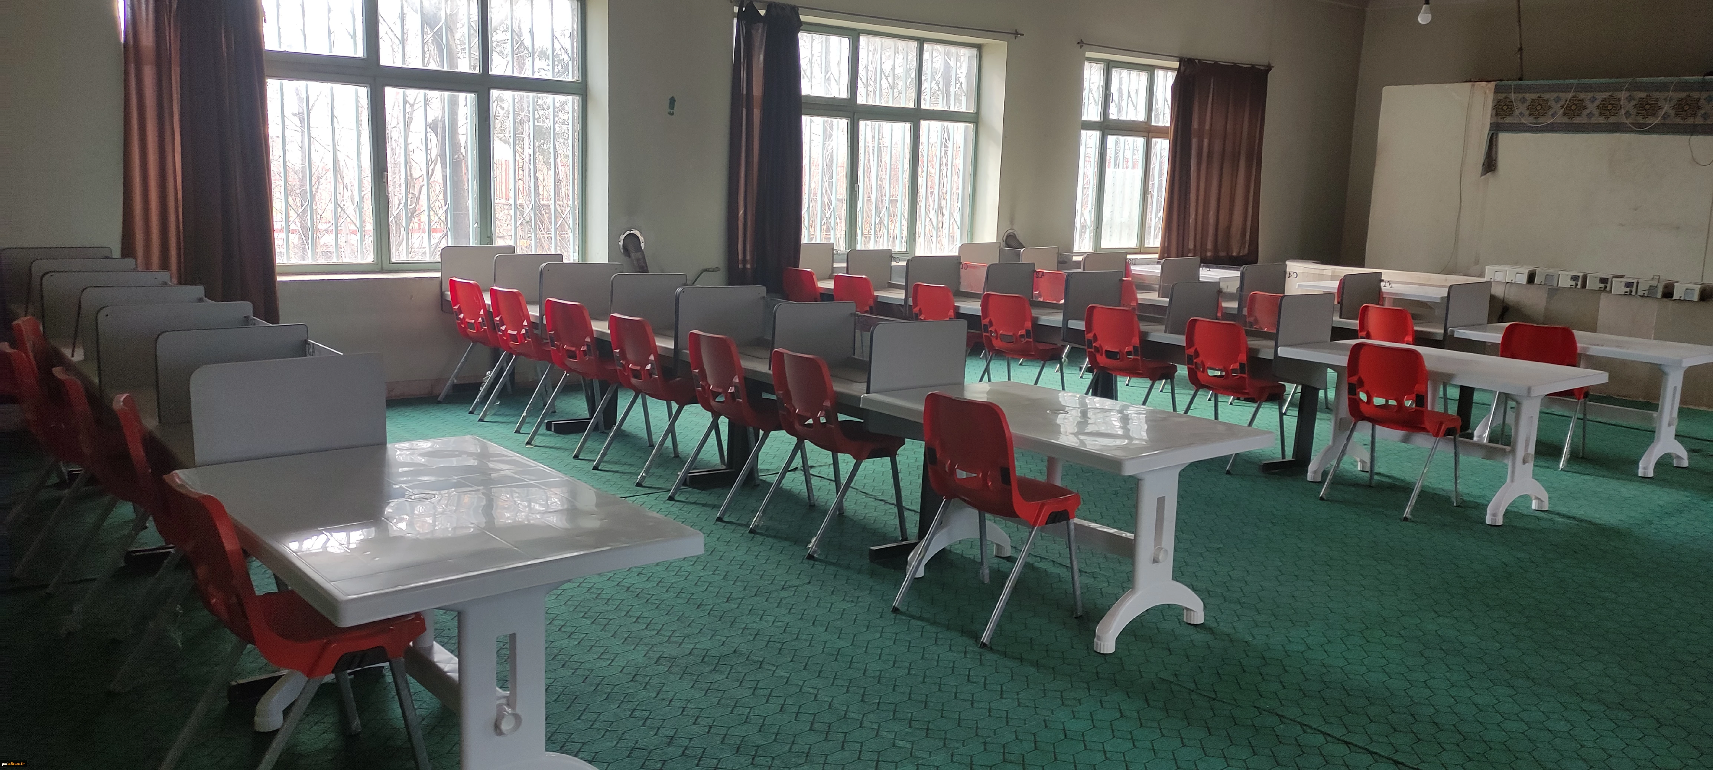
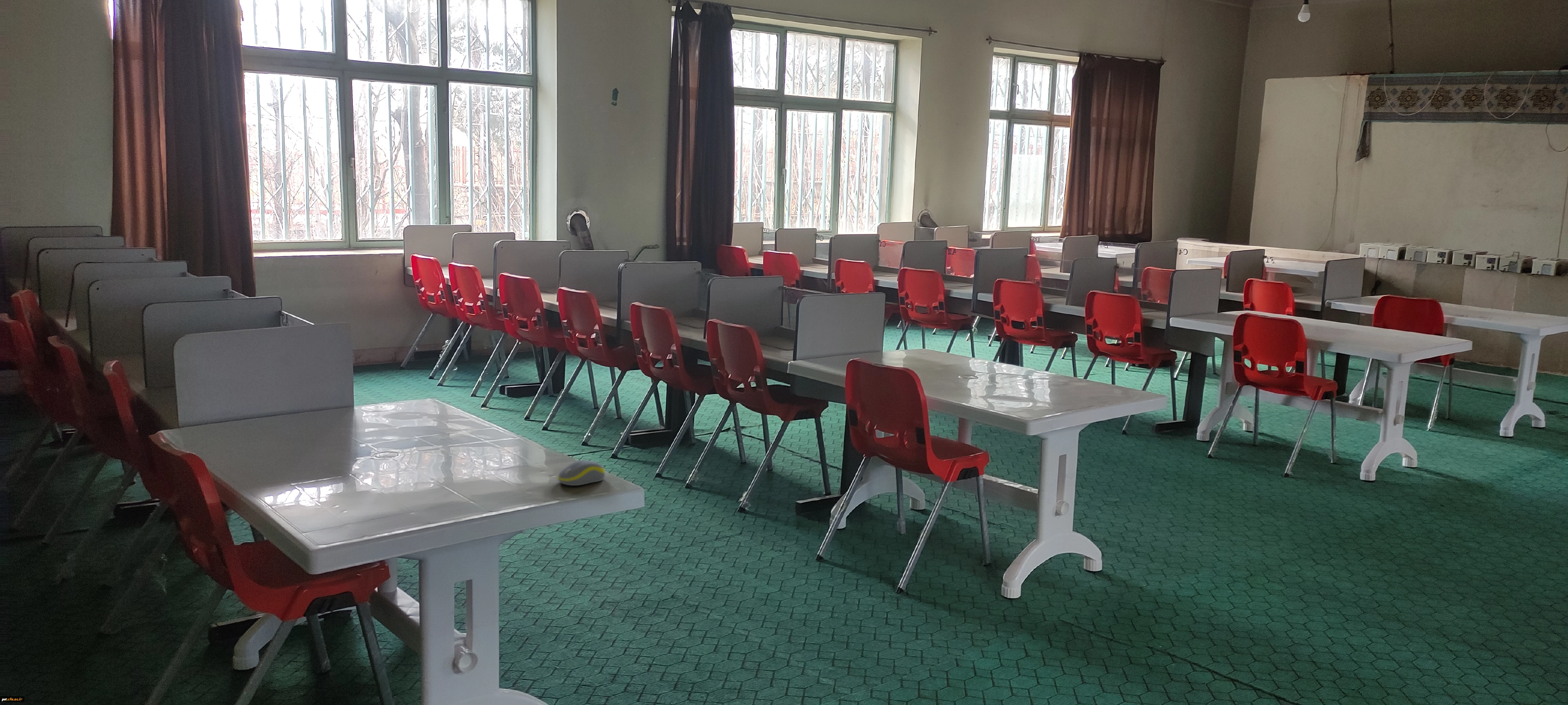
+ computer mouse [557,460,606,486]
